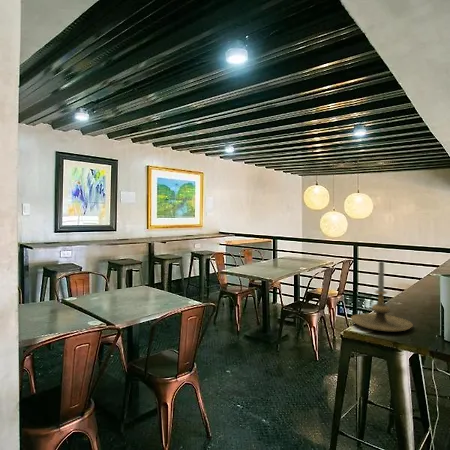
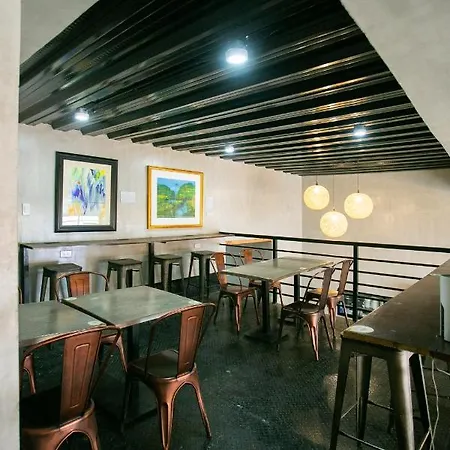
- candle holder [350,260,413,332]
